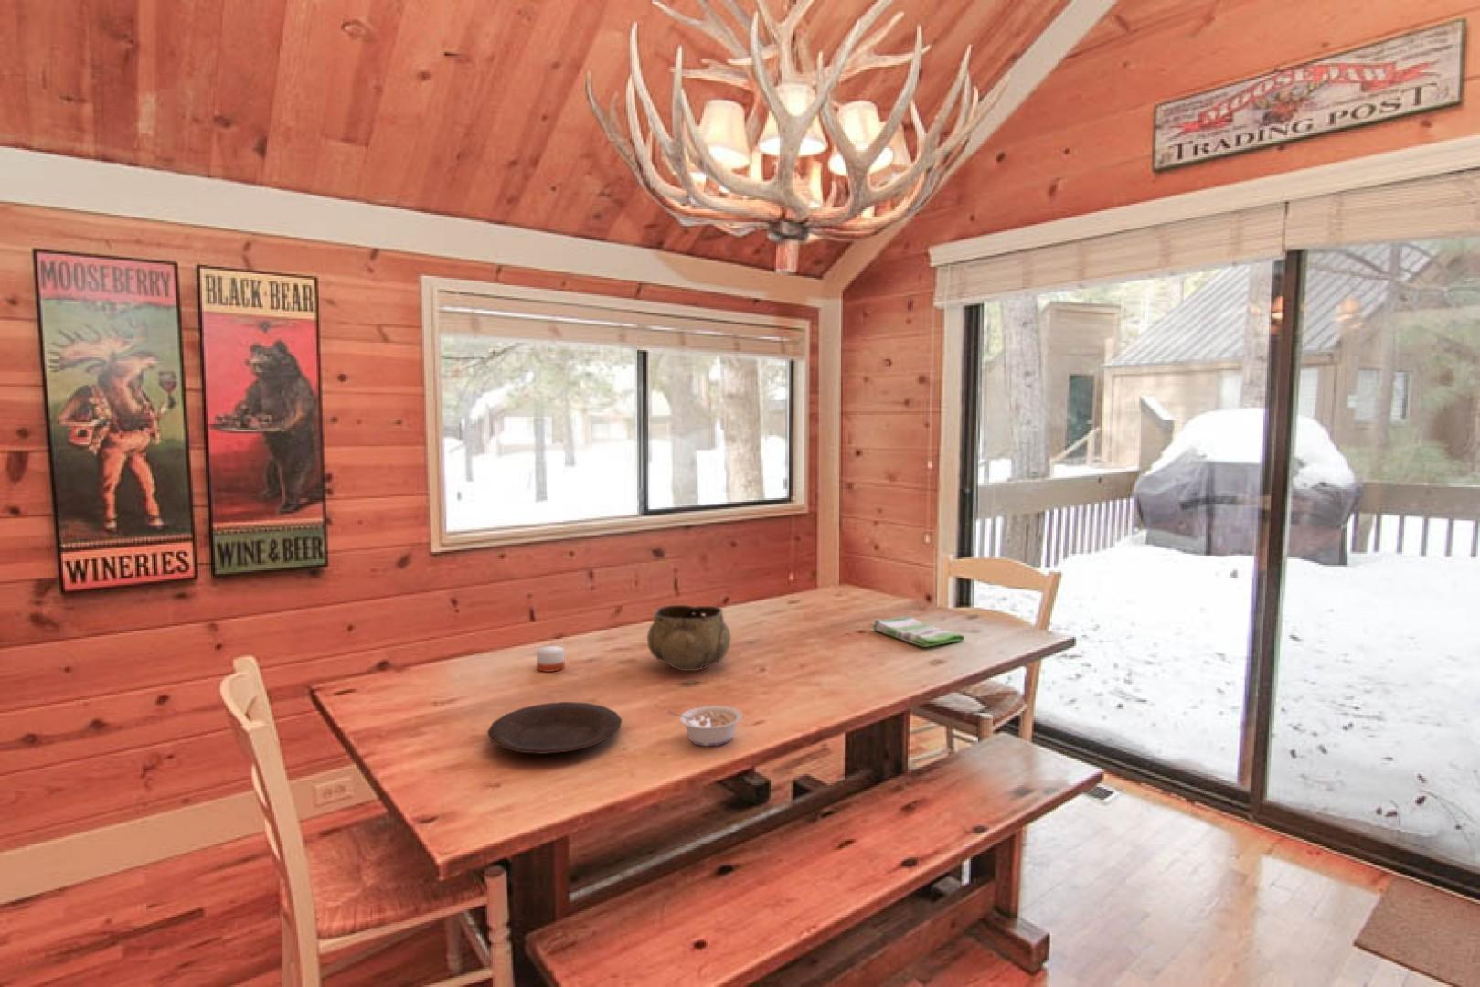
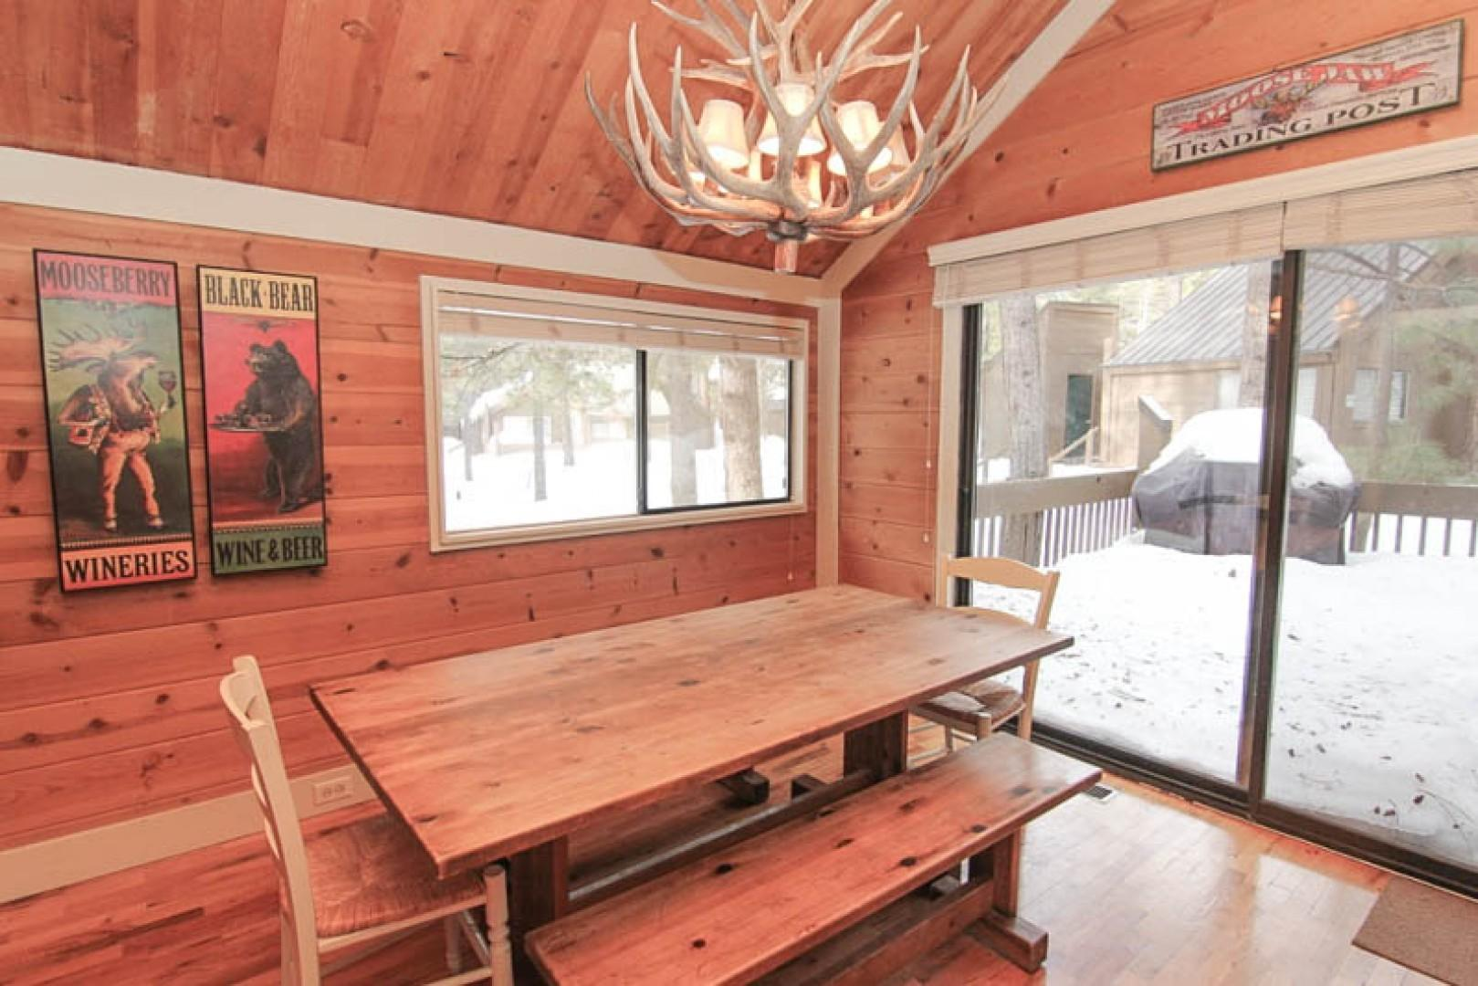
- decorative bowl [646,604,732,672]
- candle [536,639,565,673]
- plate [486,701,623,755]
- legume [667,705,743,747]
- dish towel [872,615,965,648]
